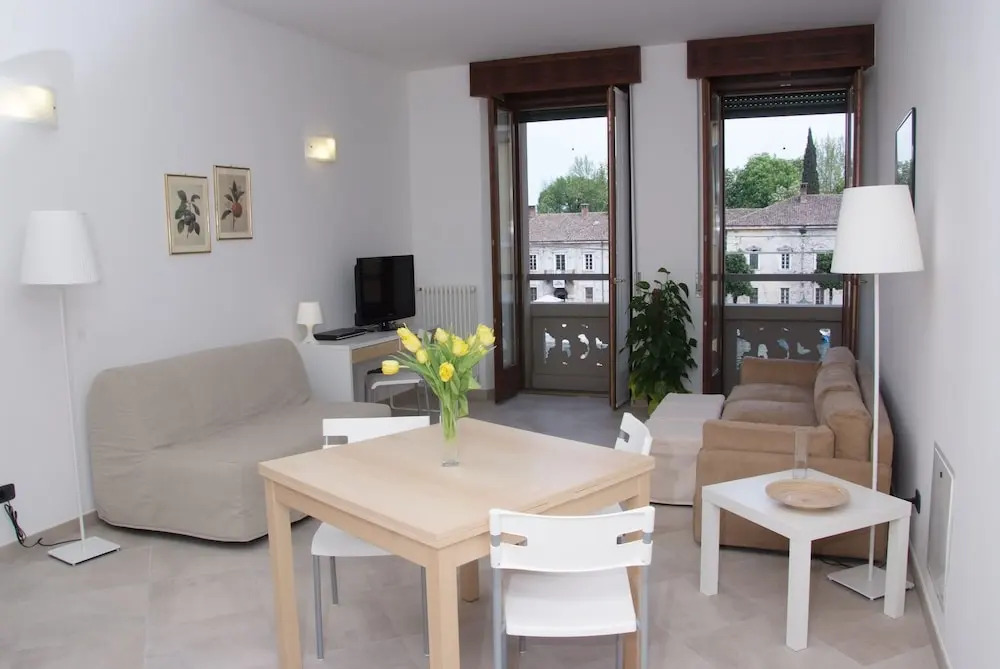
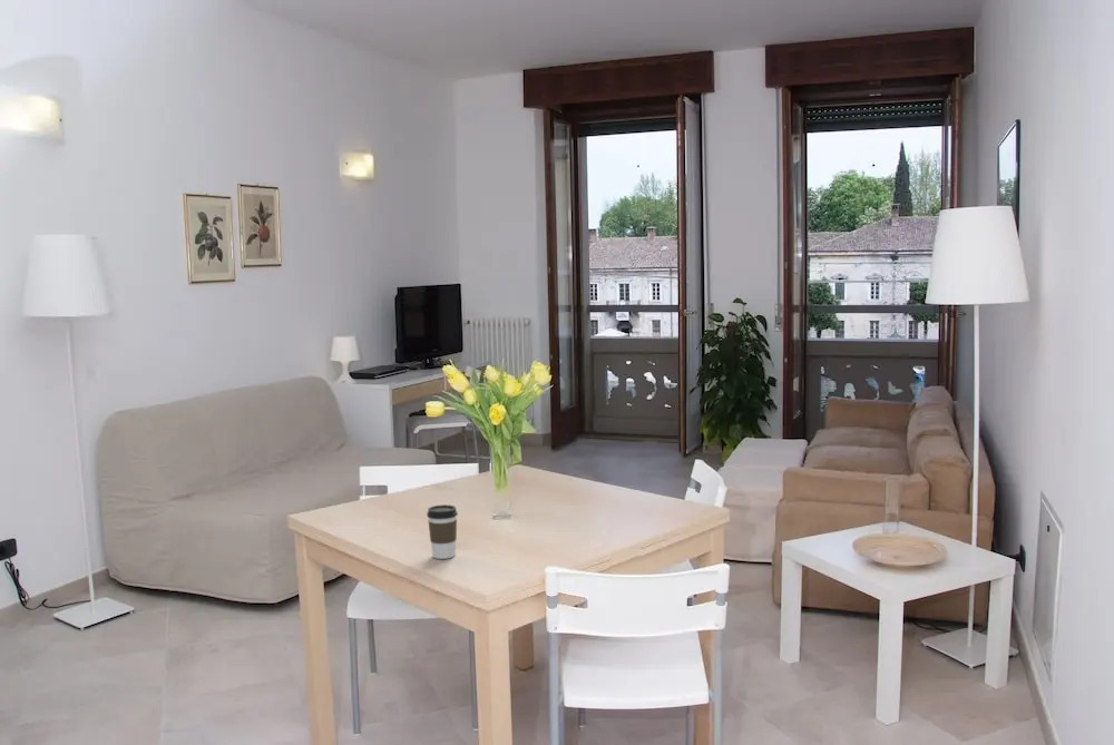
+ coffee cup [426,503,459,560]
